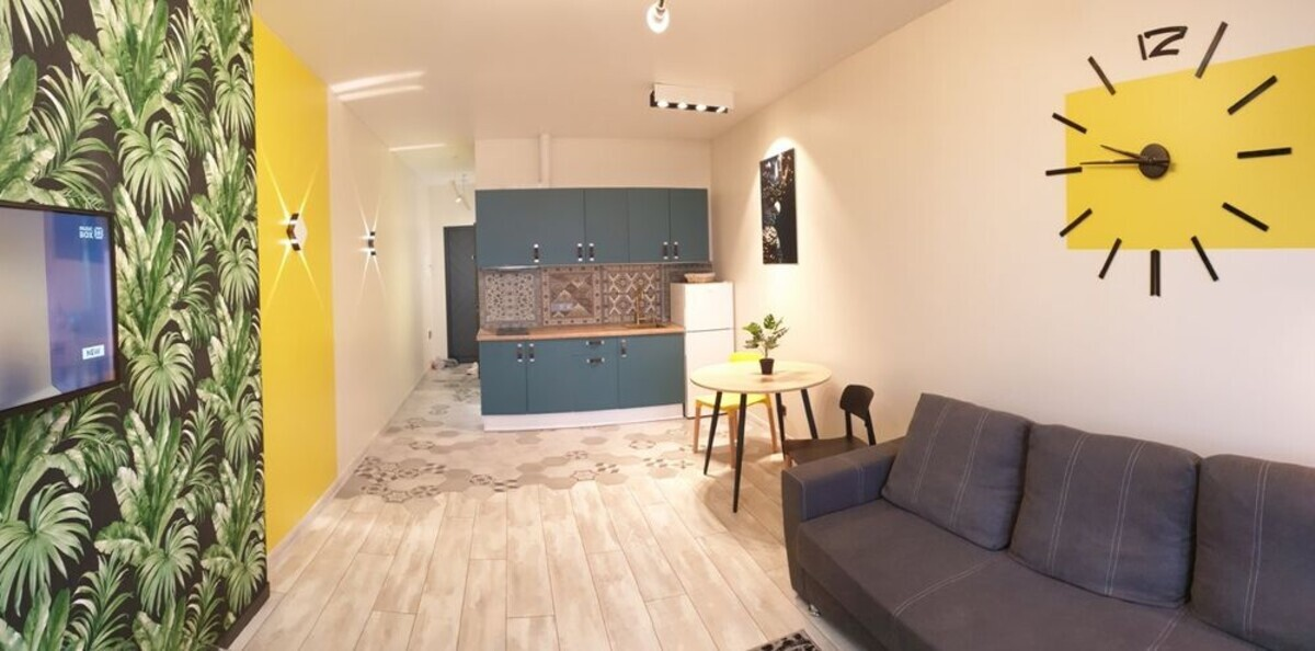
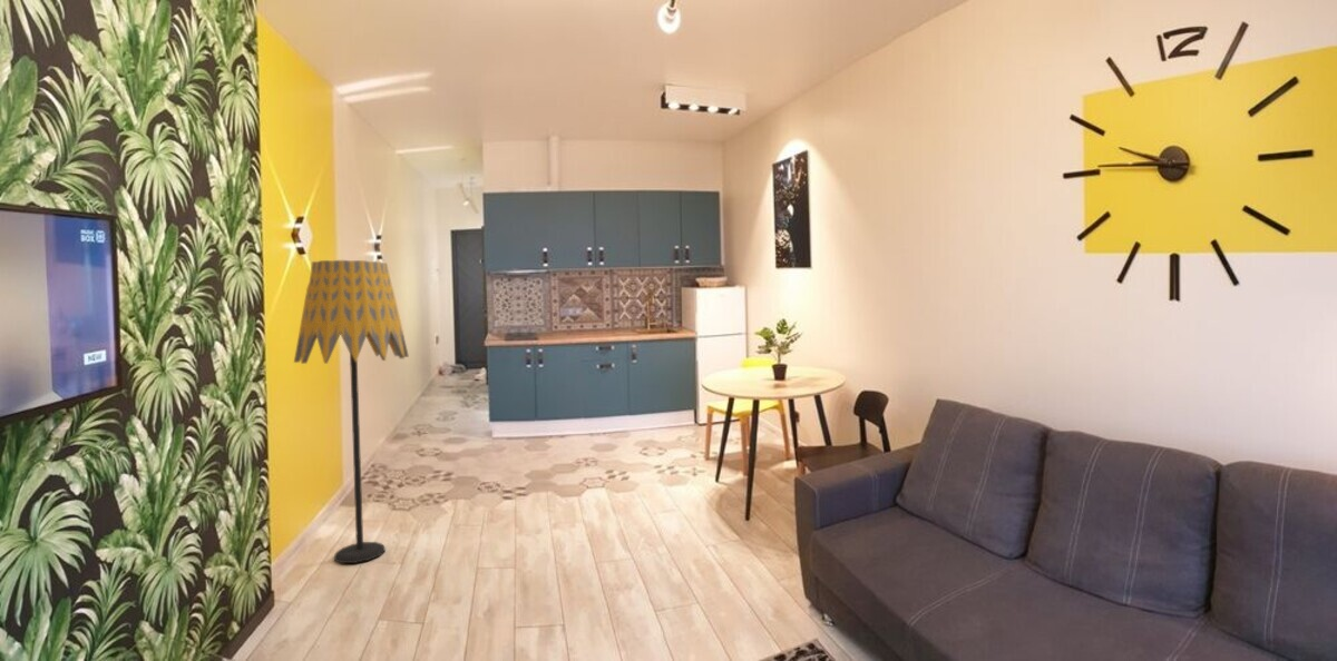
+ floor lamp [293,259,410,564]
